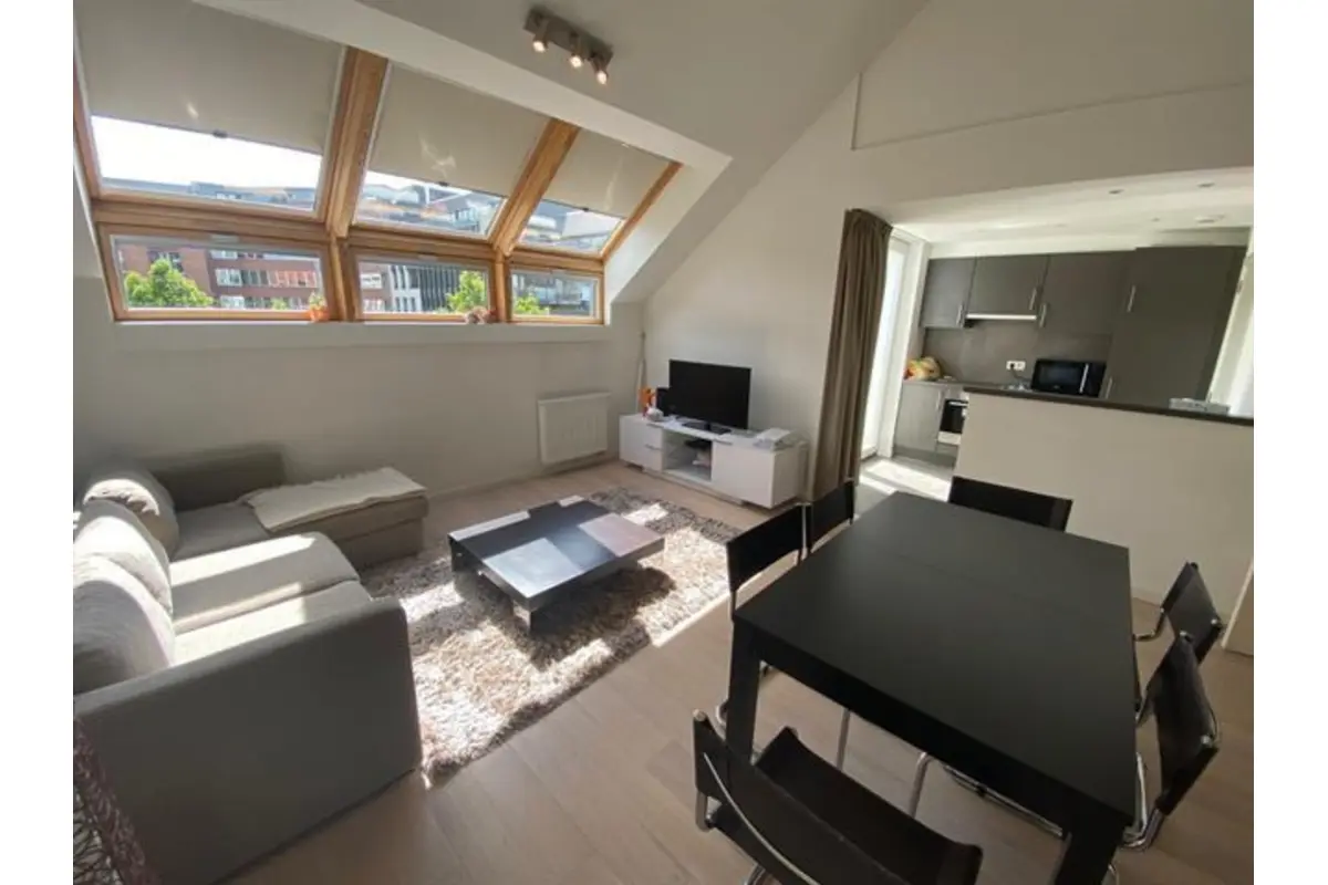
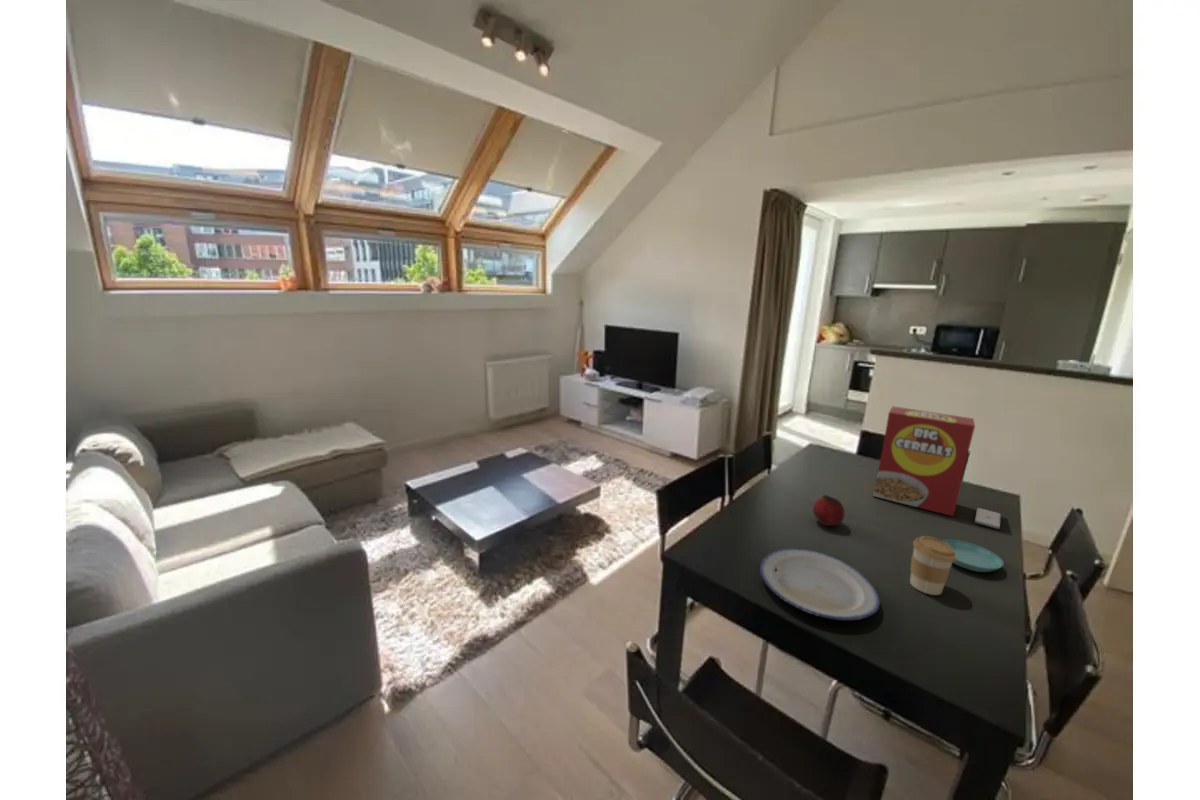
+ saucer [941,539,1004,573]
+ coffee cup [909,535,956,596]
+ fruit [812,494,845,527]
+ smartphone [974,507,1002,530]
+ plate [759,547,881,621]
+ cereal box [872,405,976,518]
